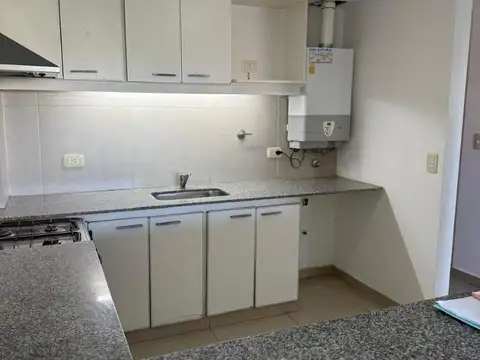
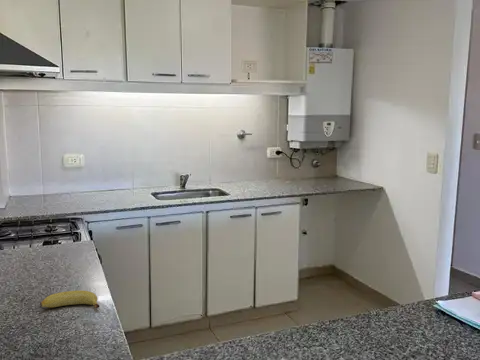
+ banana [39,290,100,309]
